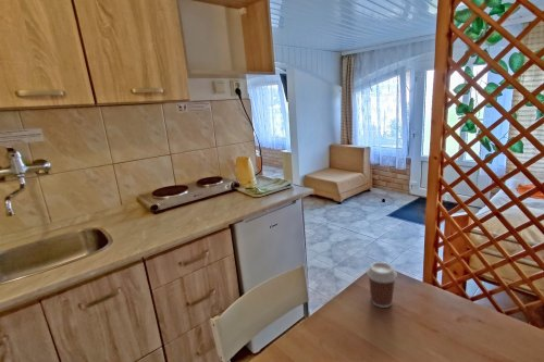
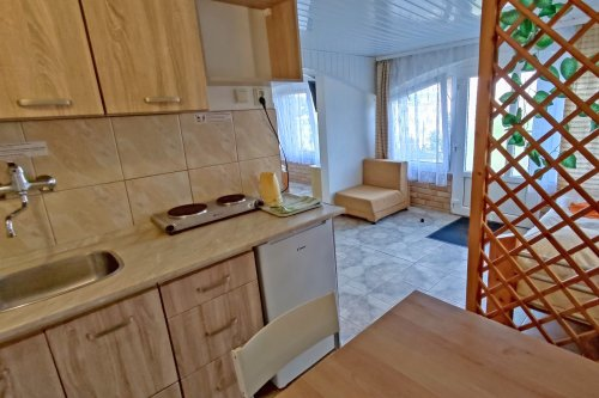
- coffee cup [366,261,398,309]
